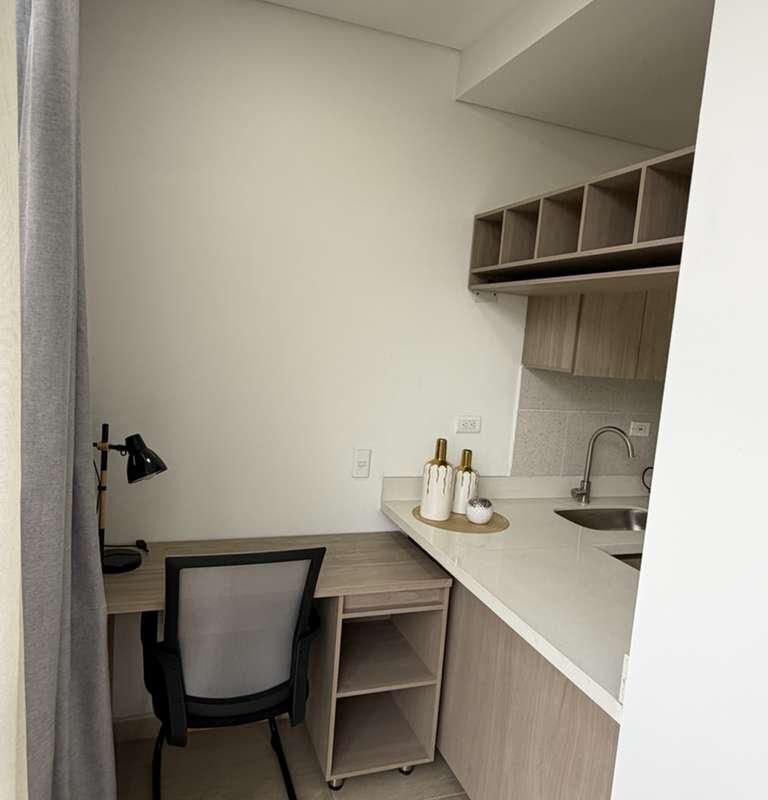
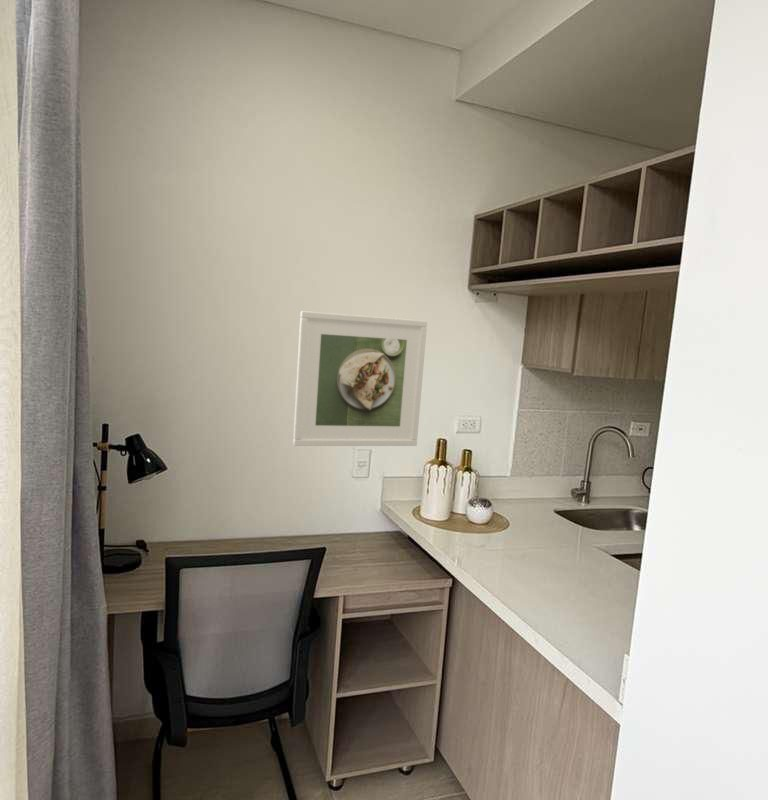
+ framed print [292,310,428,447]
